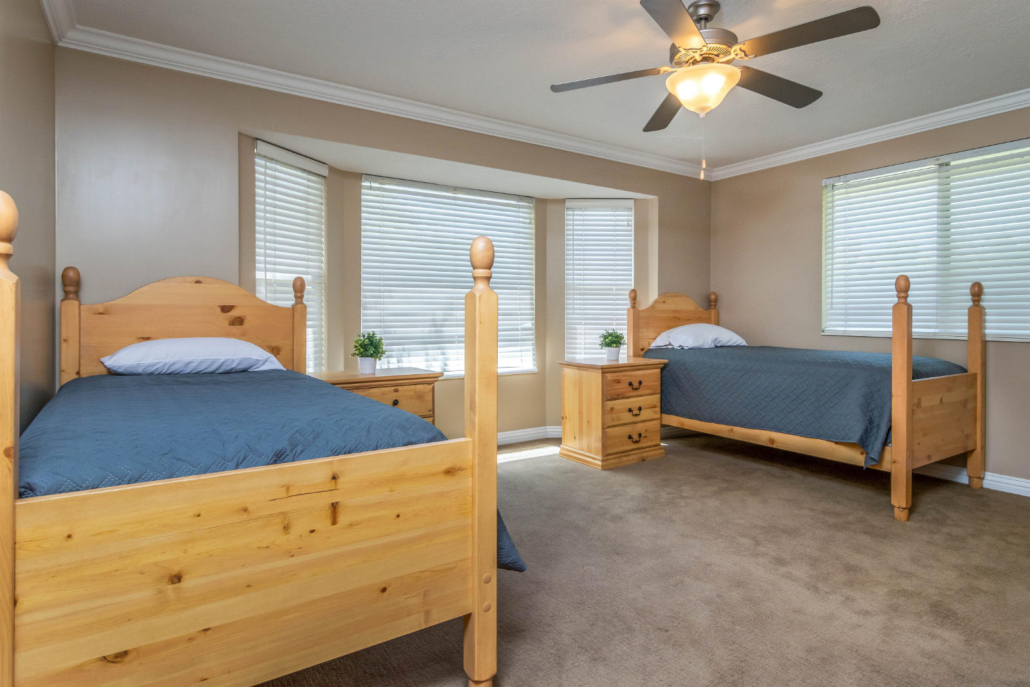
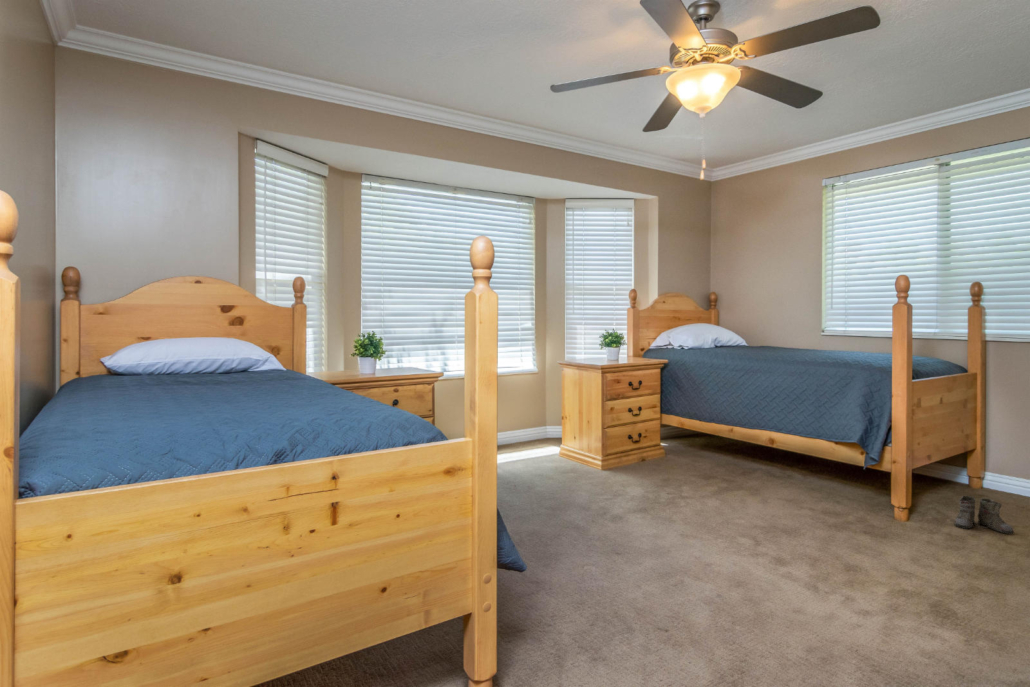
+ boots [951,495,1015,535]
